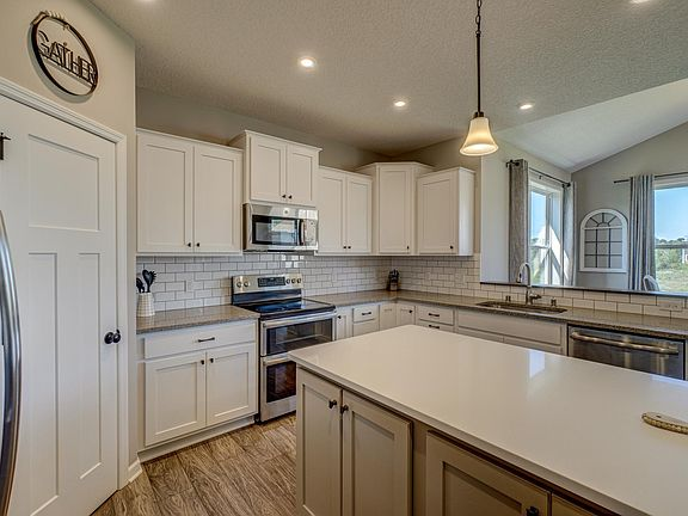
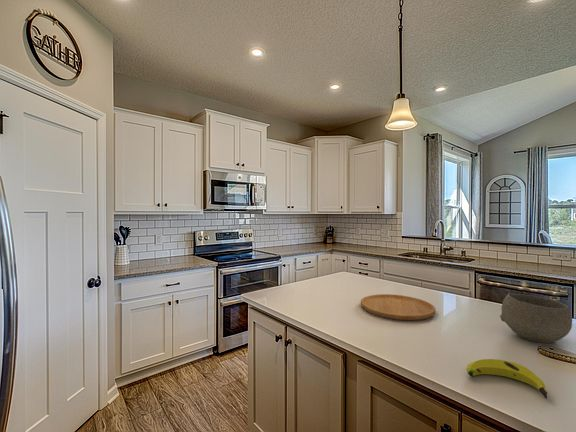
+ bowl [499,293,573,344]
+ banana [465,358,548,400]
+ cutting board [360,293,437,321]
